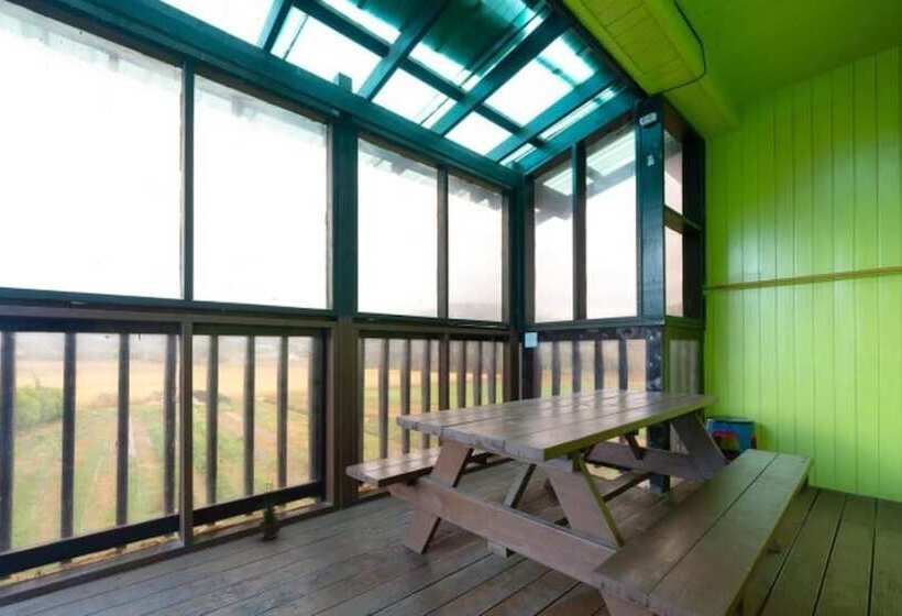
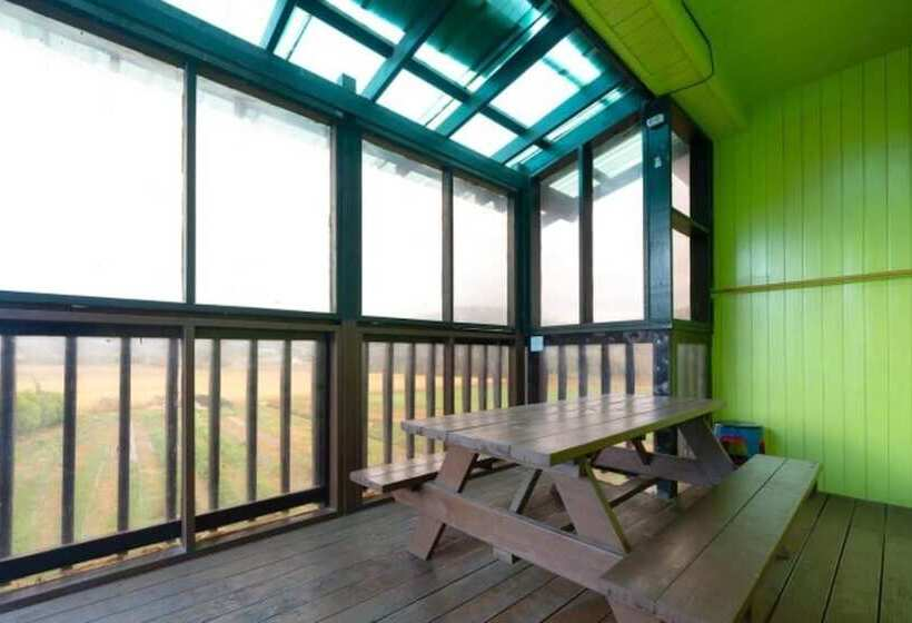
- potted plant [250,475,287,541]
